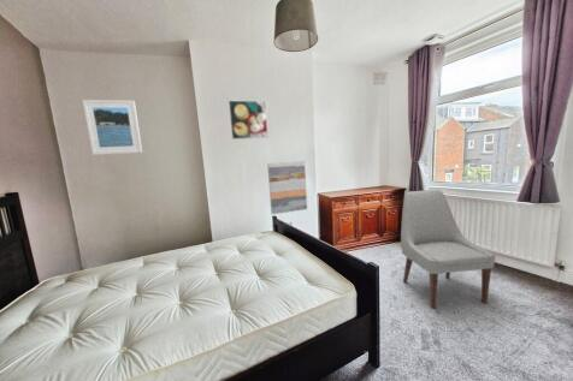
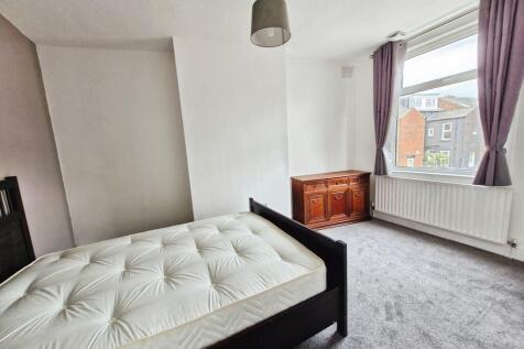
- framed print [228,100,270,141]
- chair [400,189,496,310]
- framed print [82,99,143,156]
- wall art [266,160,308,215]
